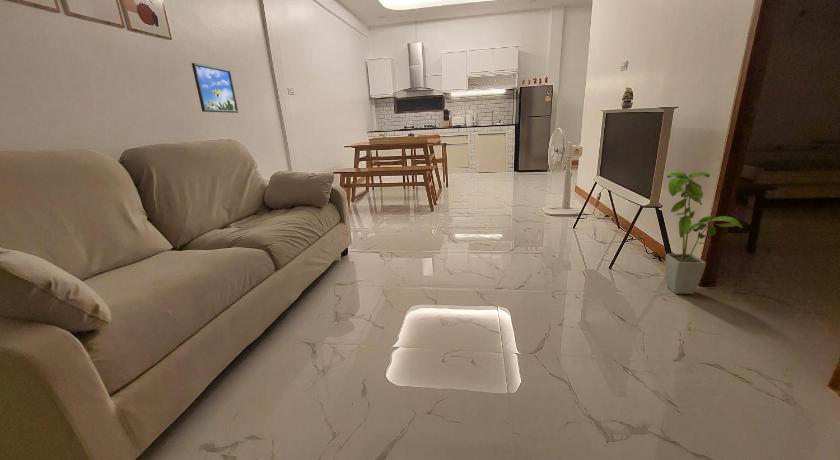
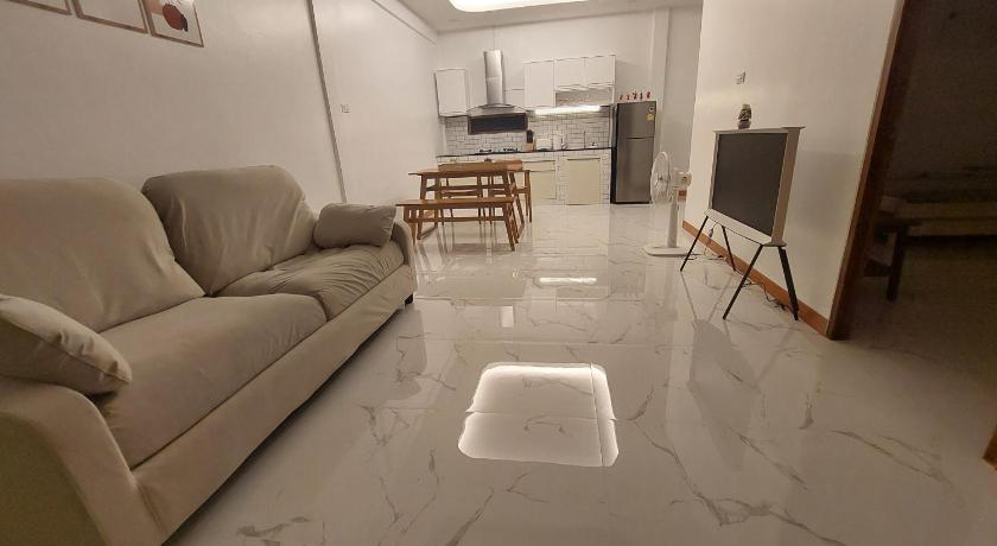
- house plant [664,171,744,295]
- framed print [191,62,239,114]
